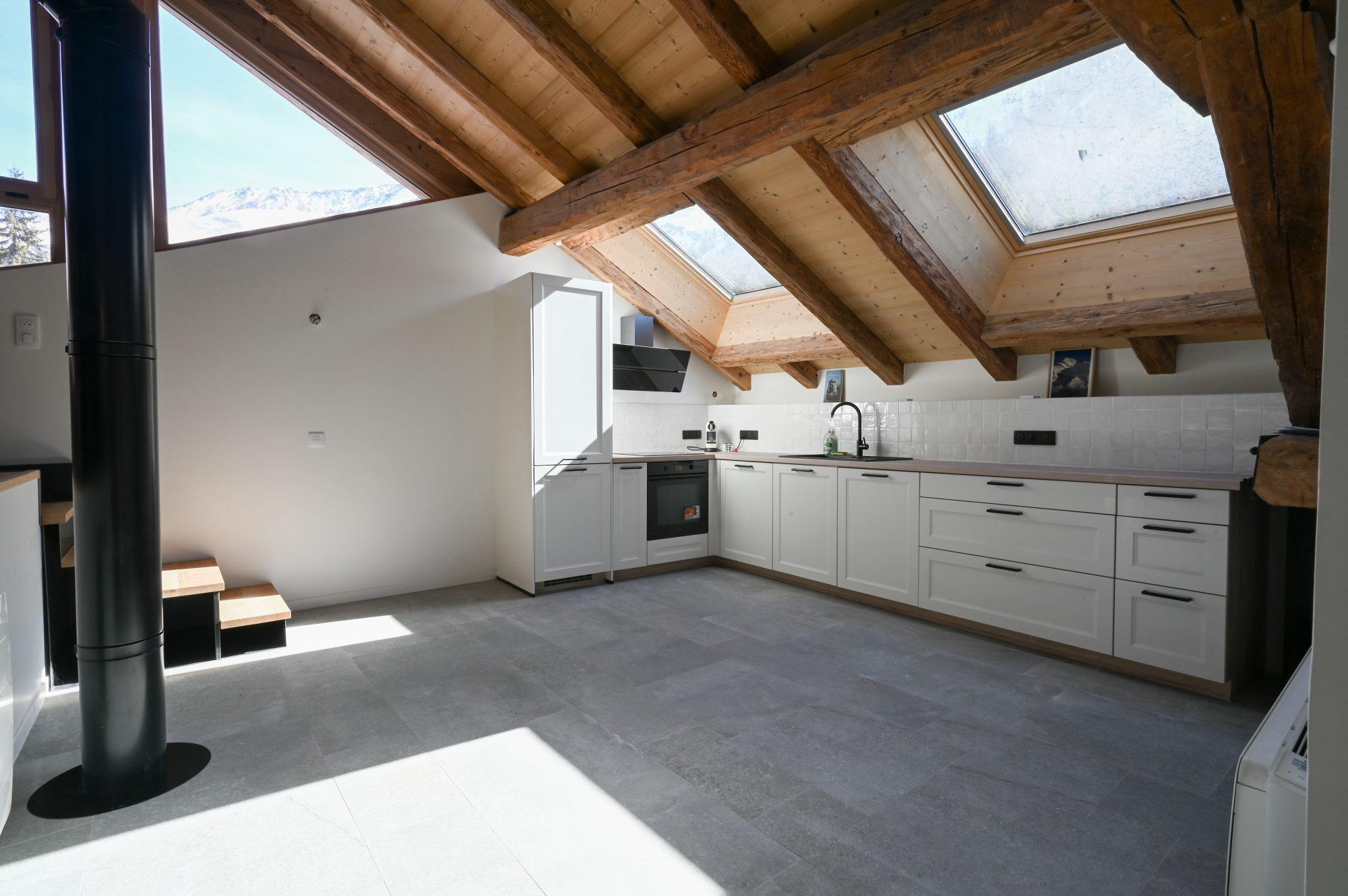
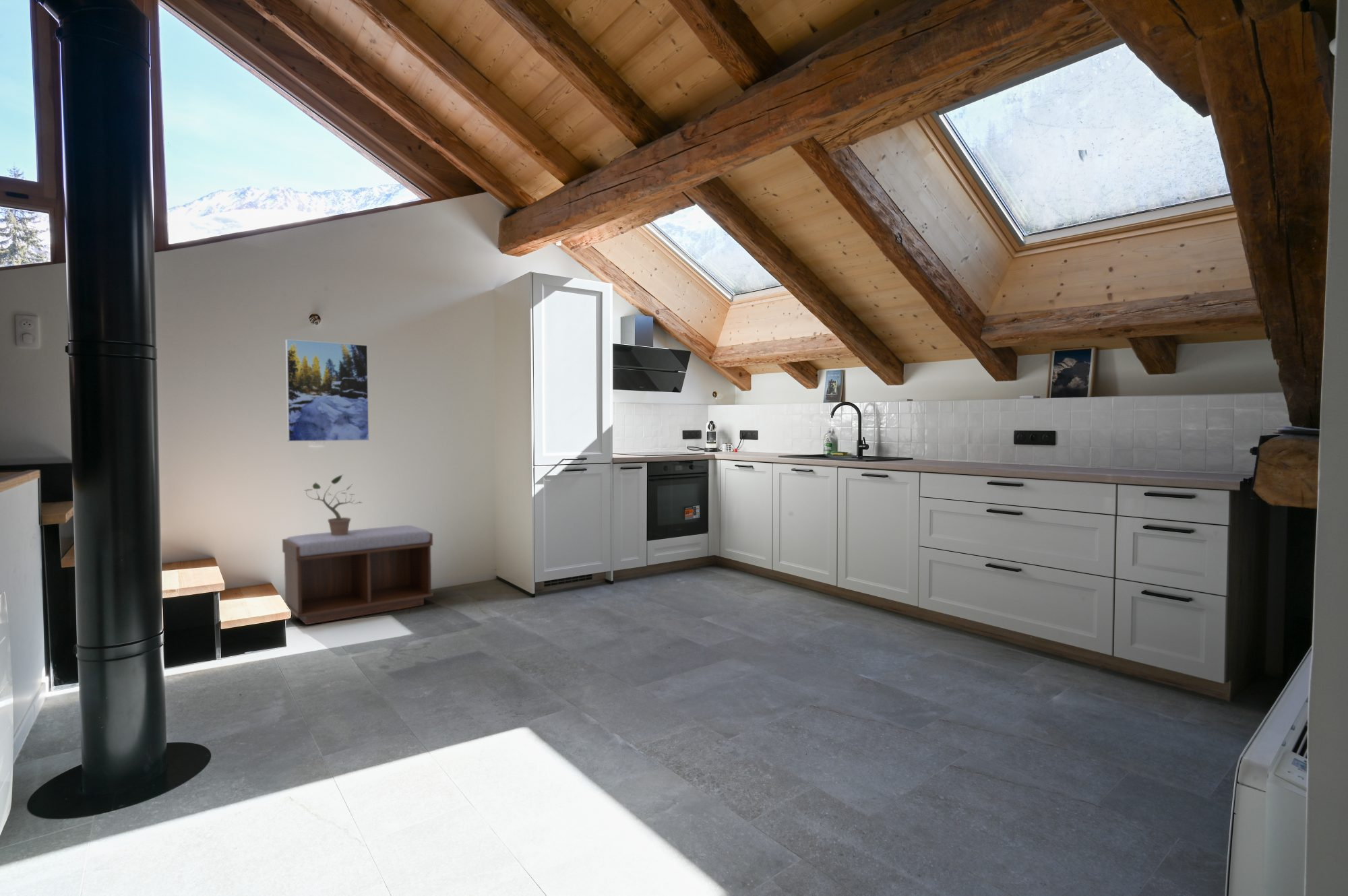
+ potted plant [304,474,364,536]
+ bench [282,525,434,626]
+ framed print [285,338,370,442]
